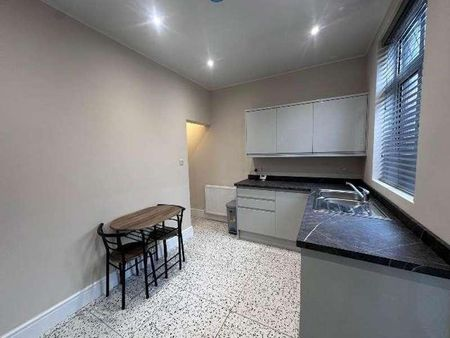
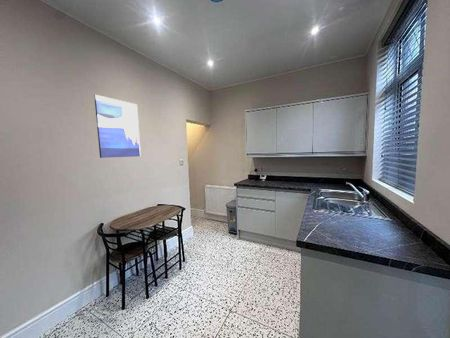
+ wall art [93,94,142,159]
